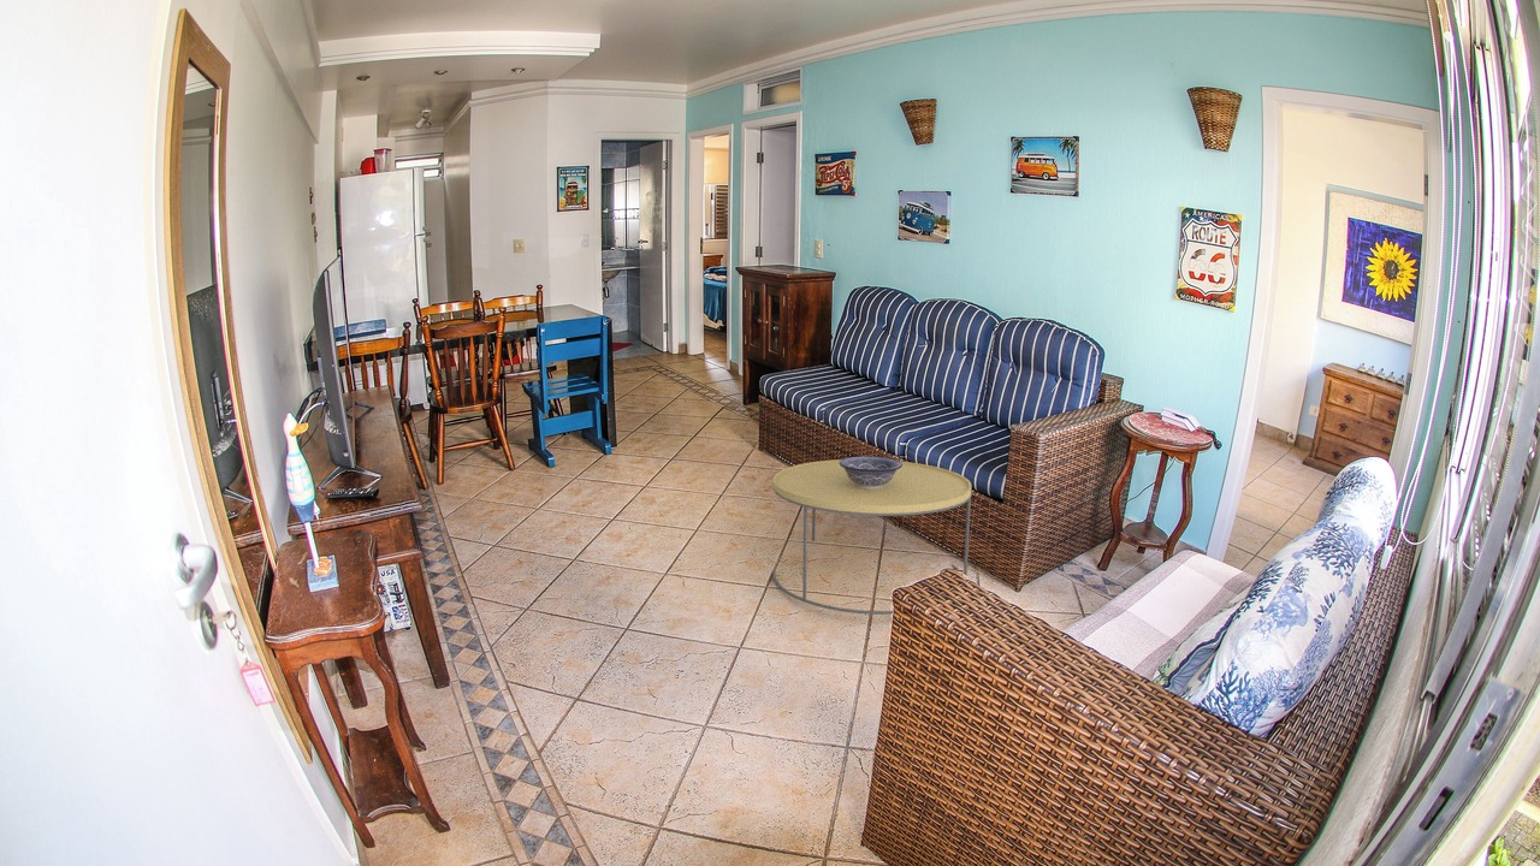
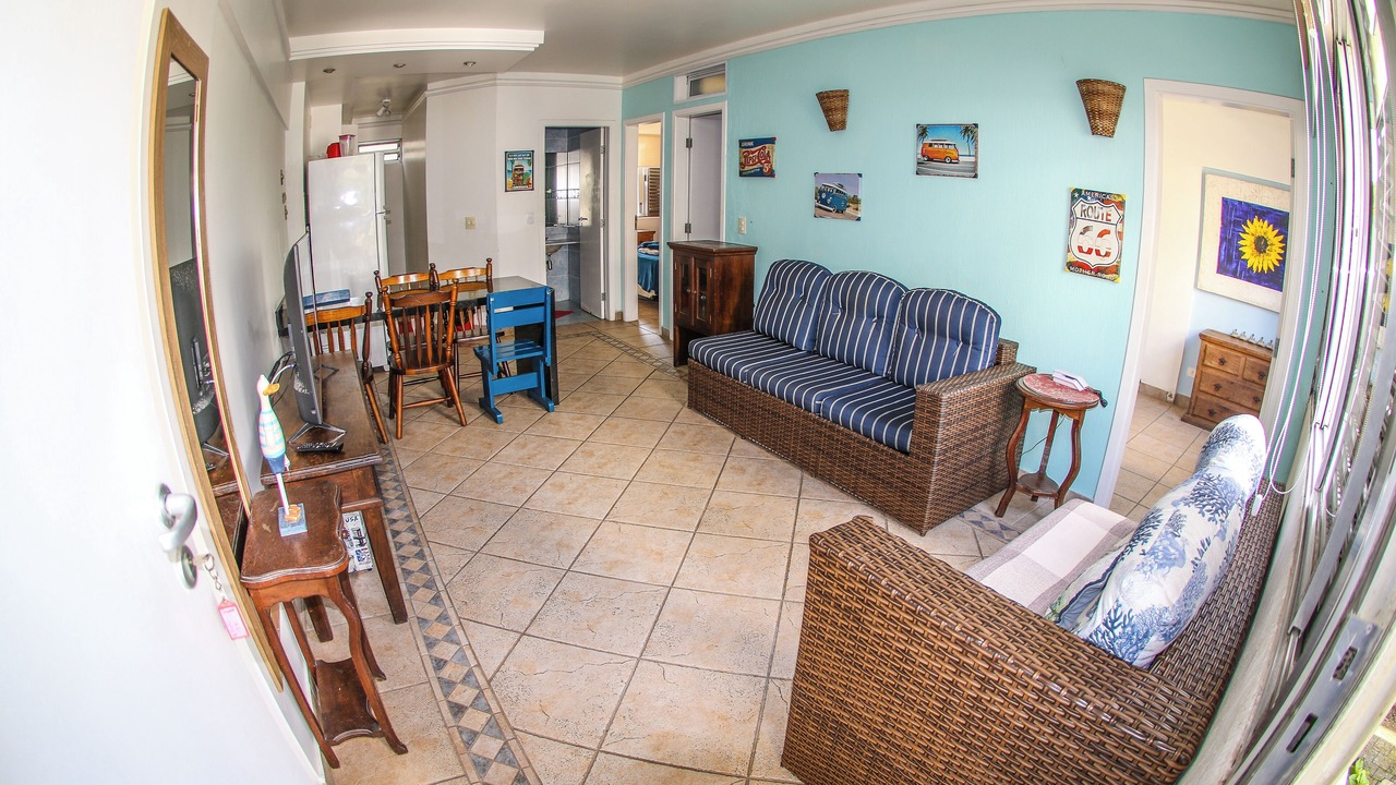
- decorative bowl [839,456,902,490]
- coffee table [771,458,972,616]
